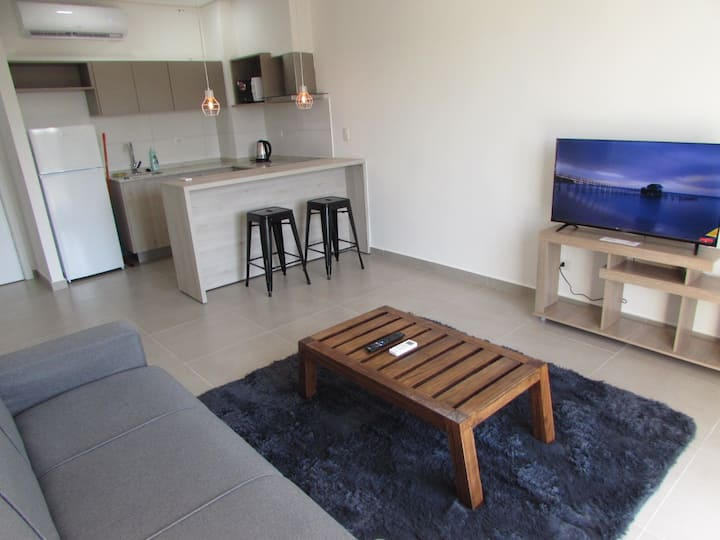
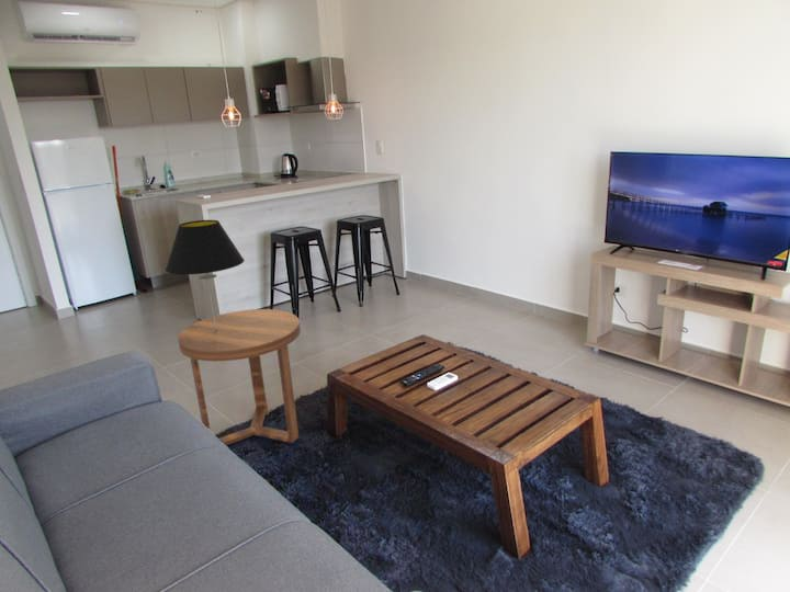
+ table lamp [165,219,246,330]
+ side table [177,308,302,446]
